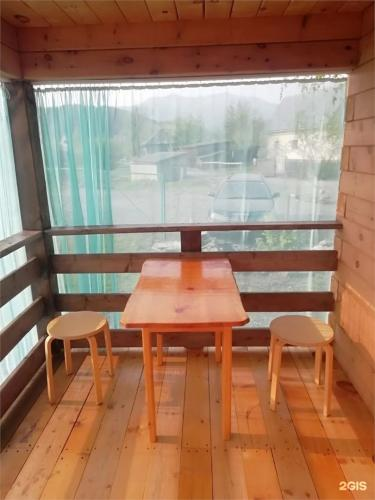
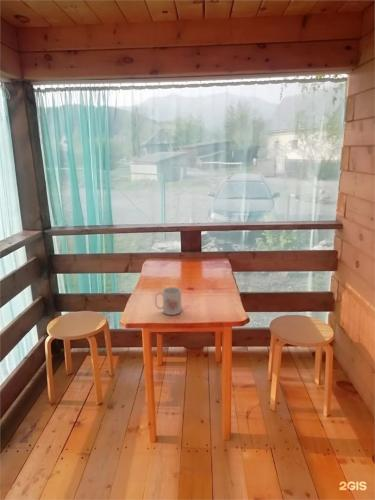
+ mug [154,286,183,316]
